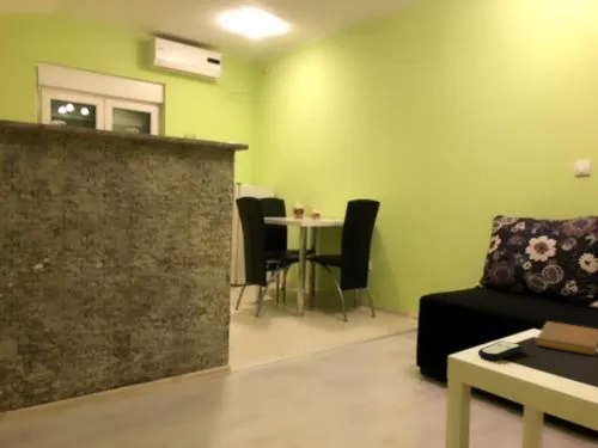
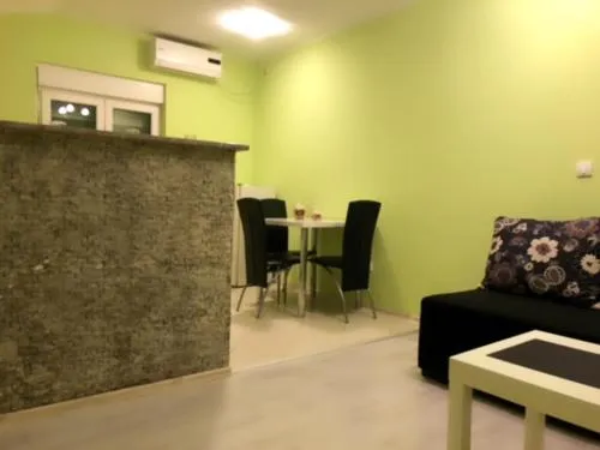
- notebook [533,320,598,356]
- remote control [477,339,524,362]
